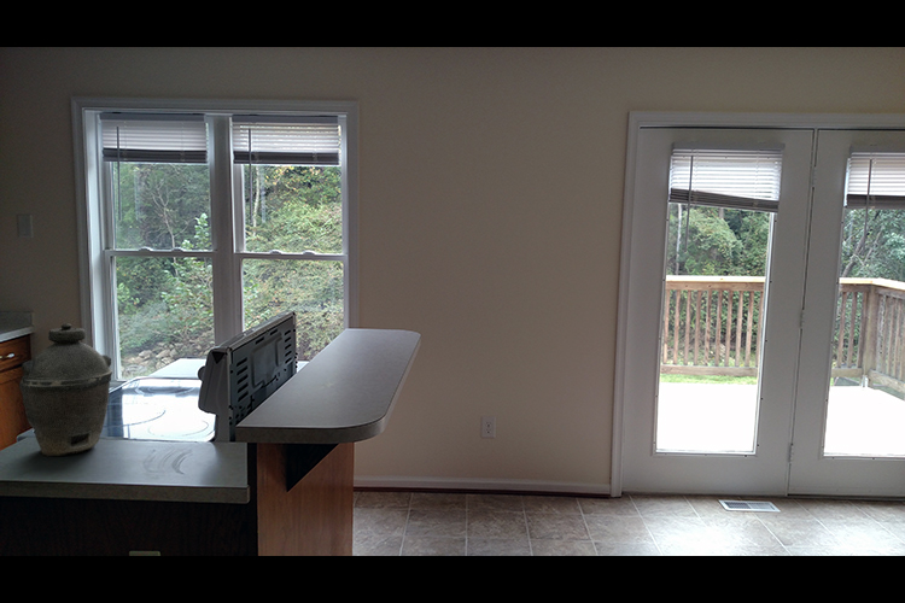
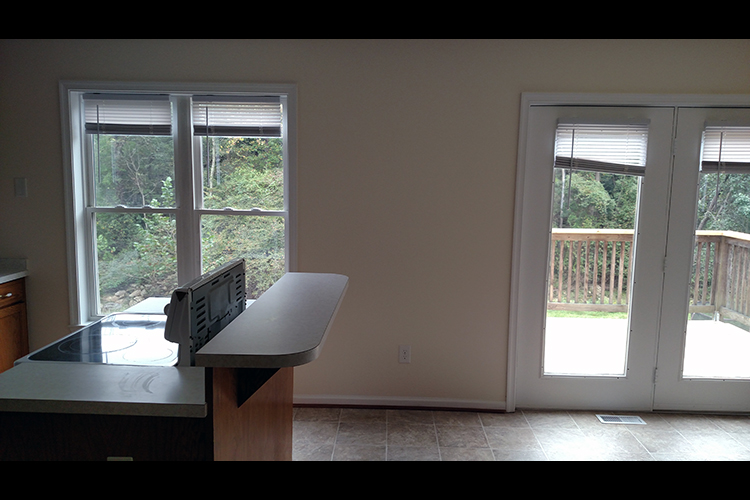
- kettle [18,322,113,457]
